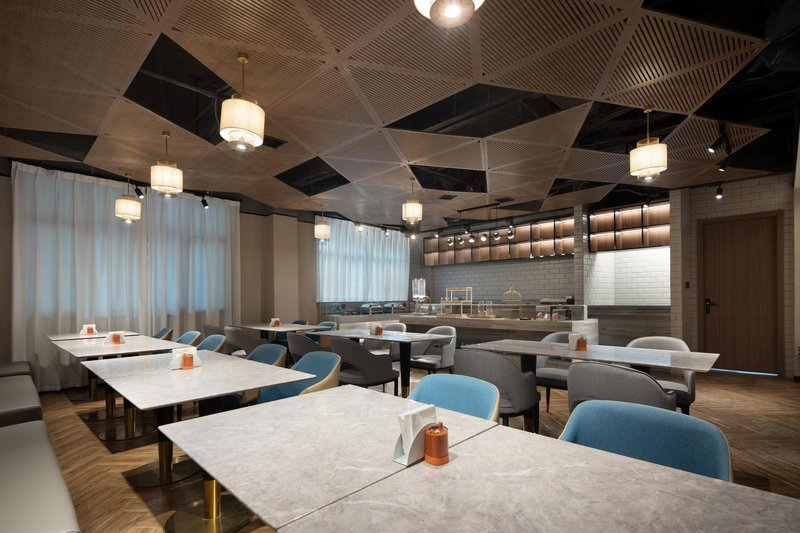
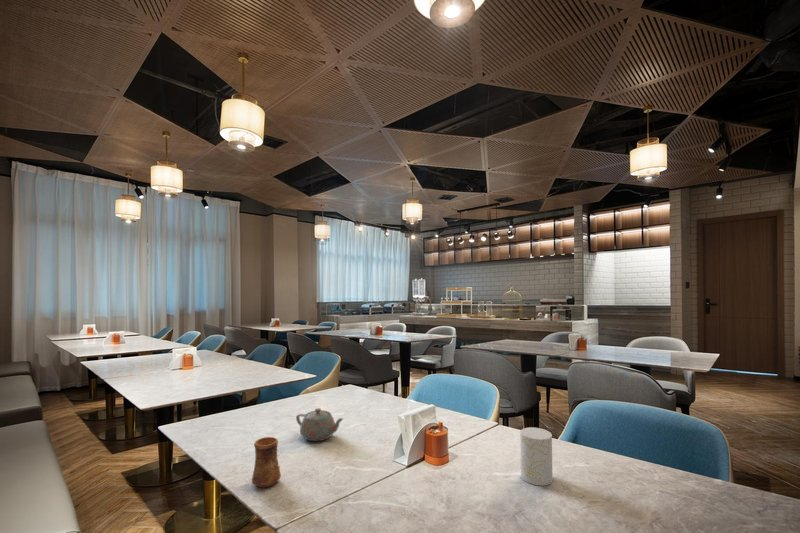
+ cup [251,436,282,489]
+ cup [519,426,553,487]
+ teapot [295,407,344,442]
